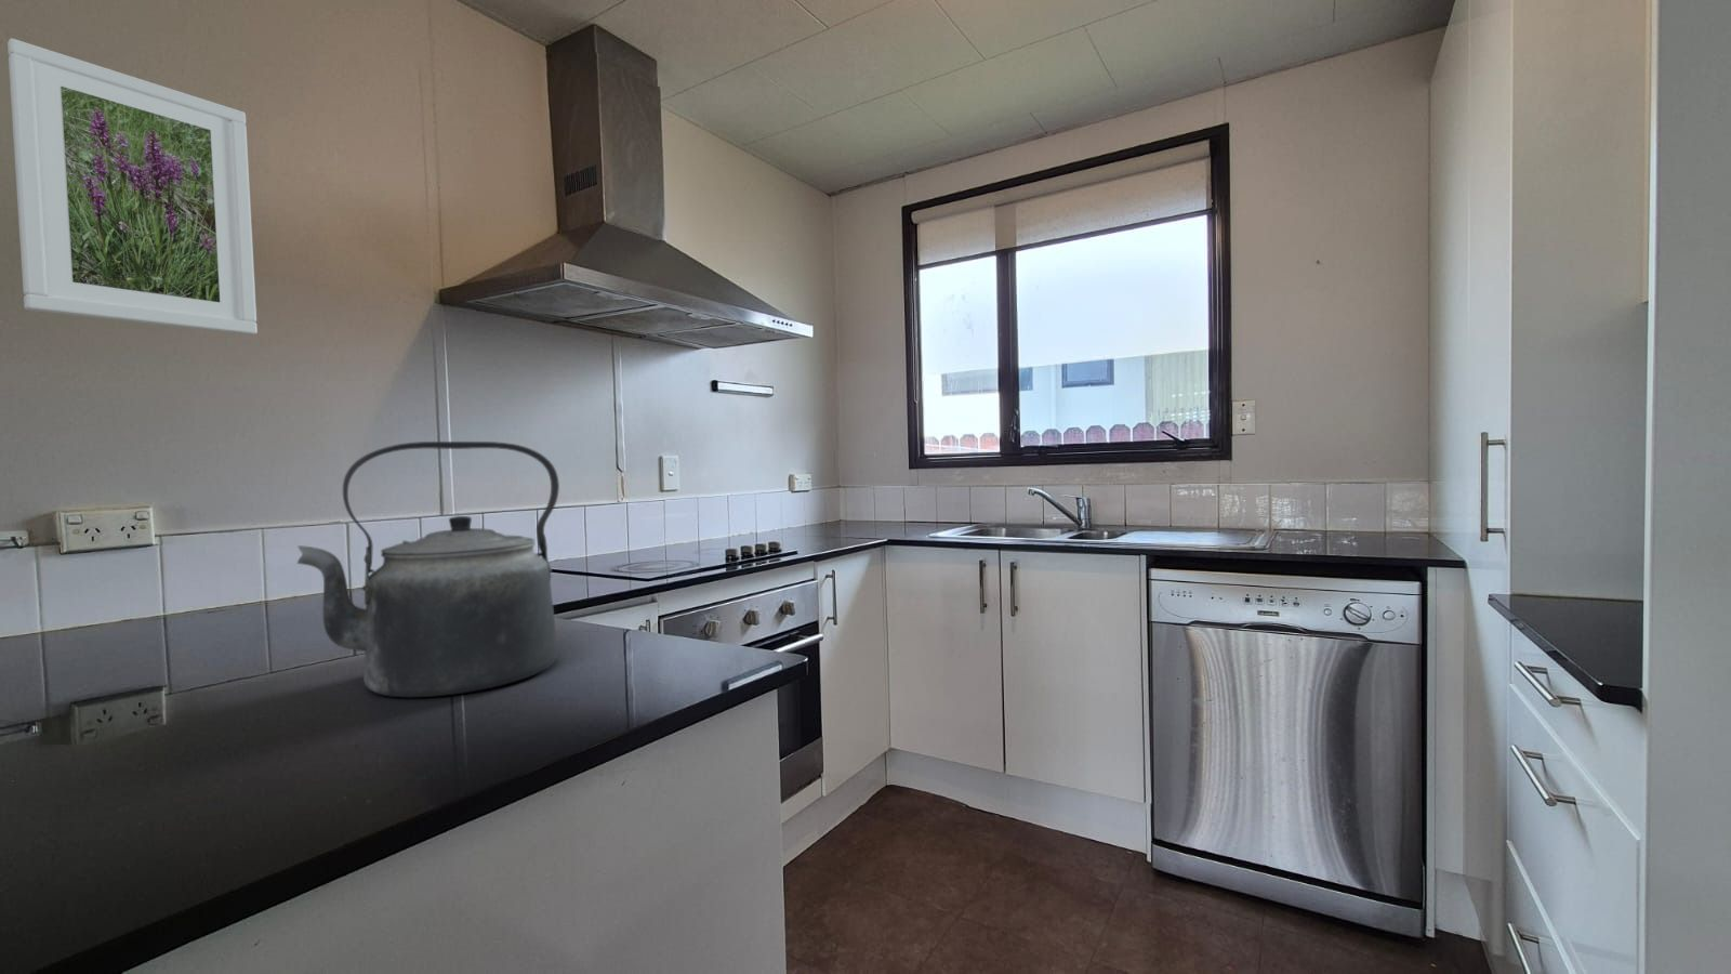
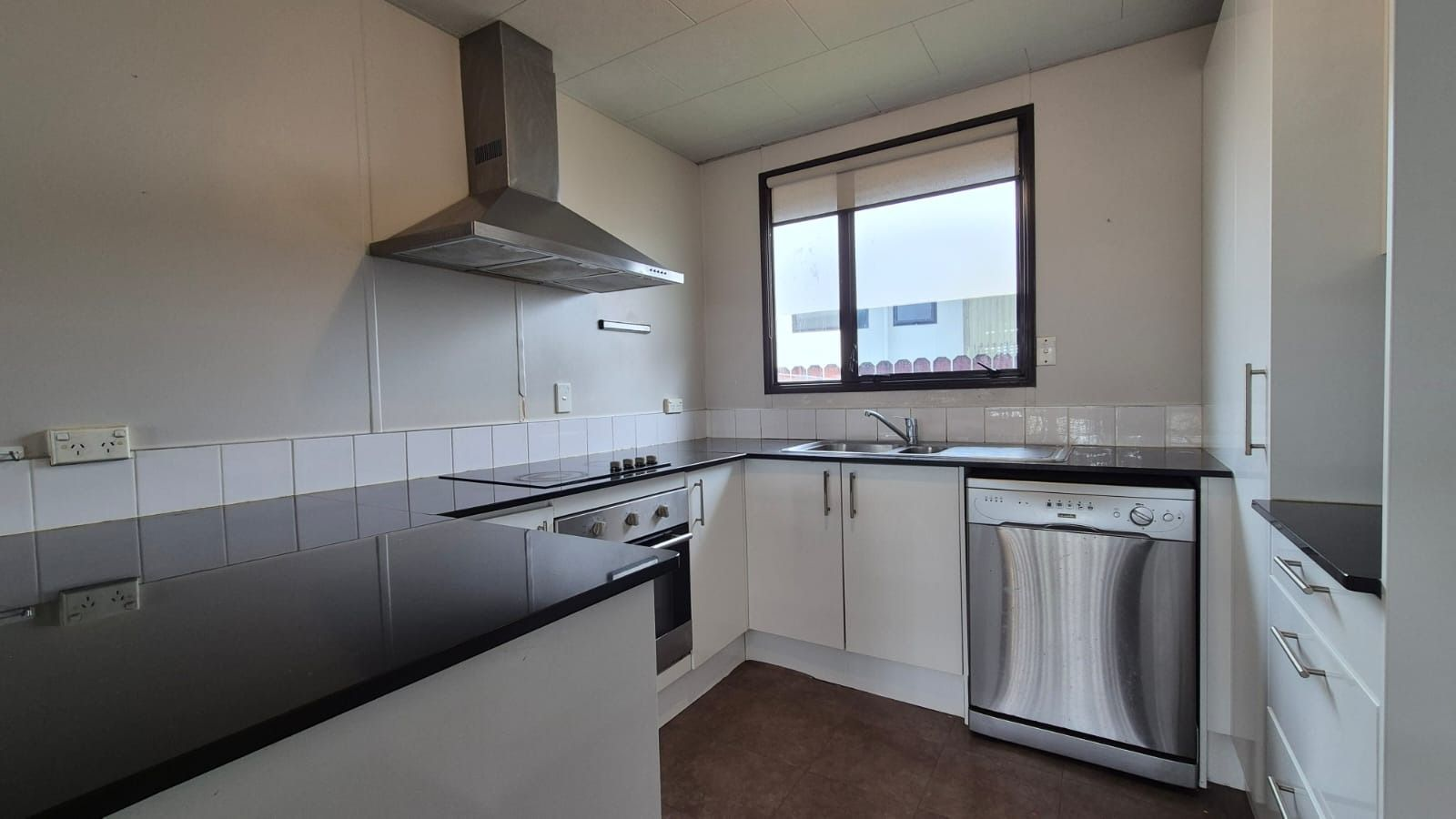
- kettle [296,440,560,698]
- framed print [6,37,258,335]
